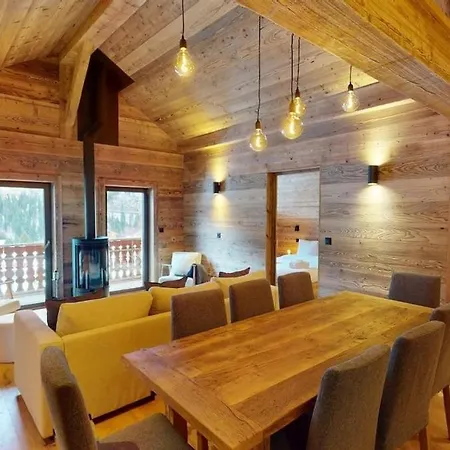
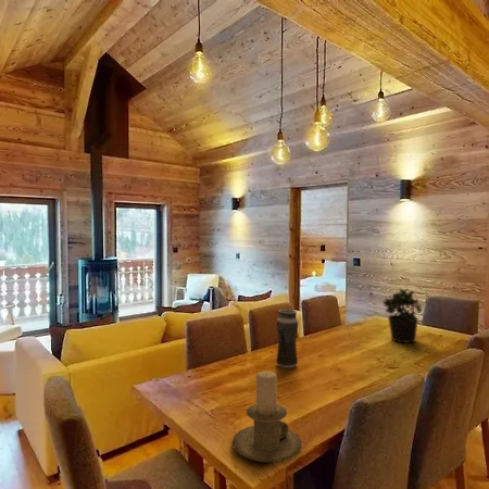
+ vase [275,309,300,371]
+ candle holder [231,371,302,463]
+ potted plant [381,288,423,344]
